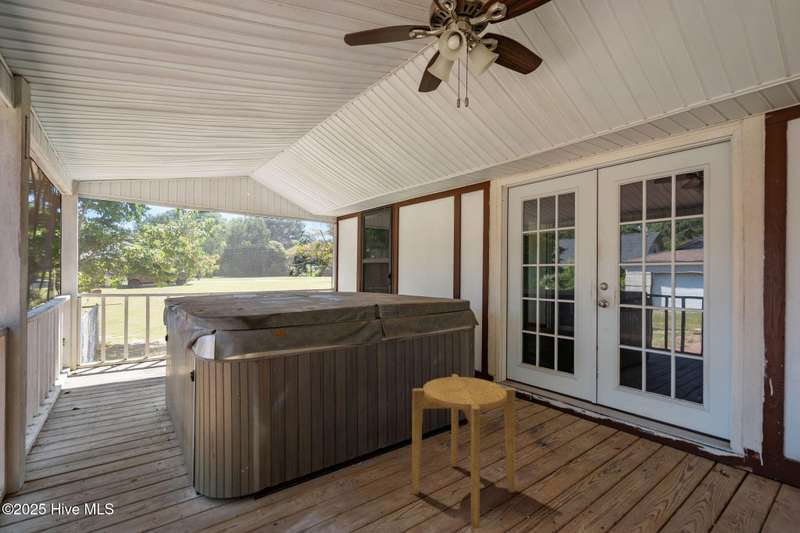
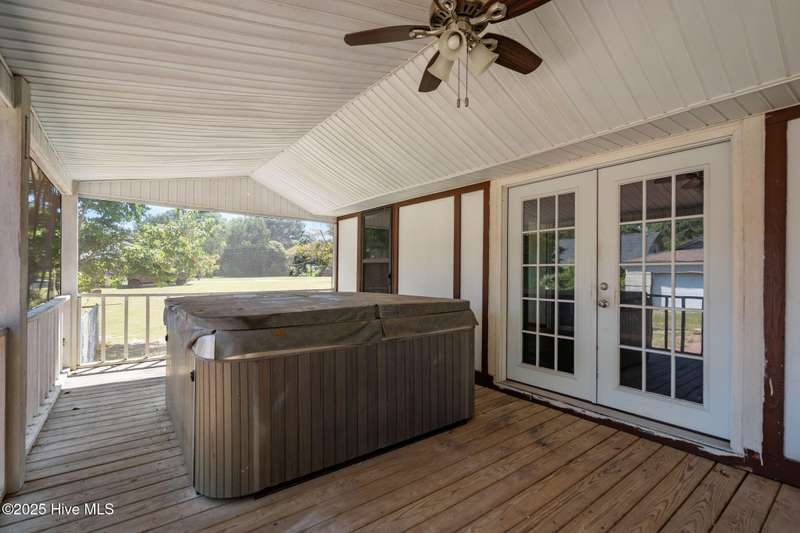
- side table [411,373,516,529]
